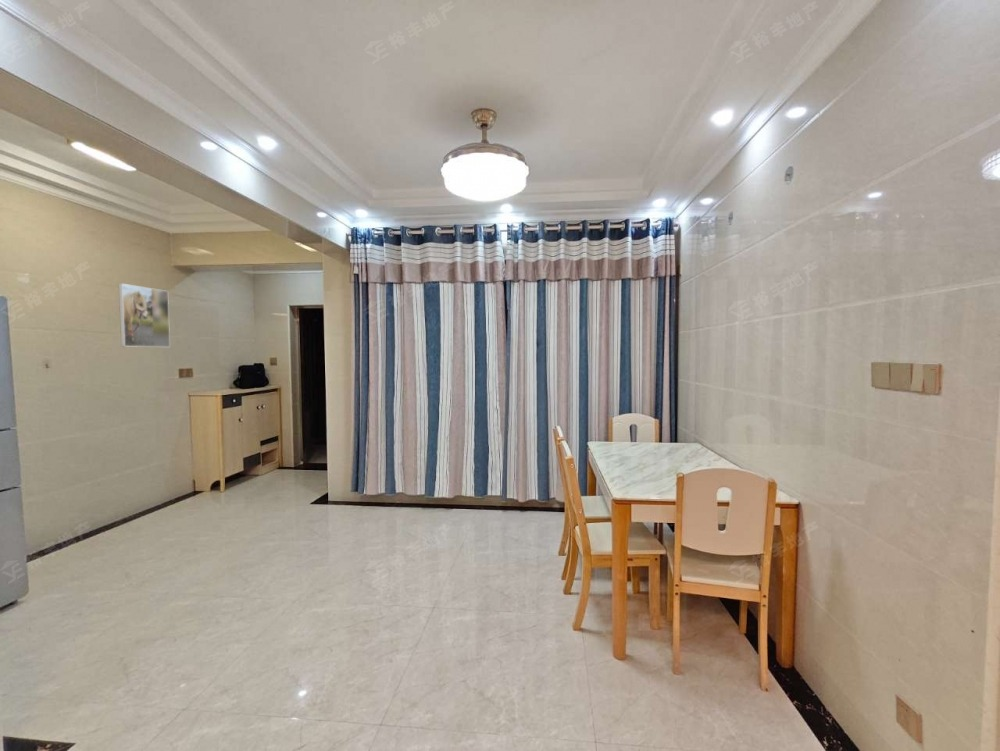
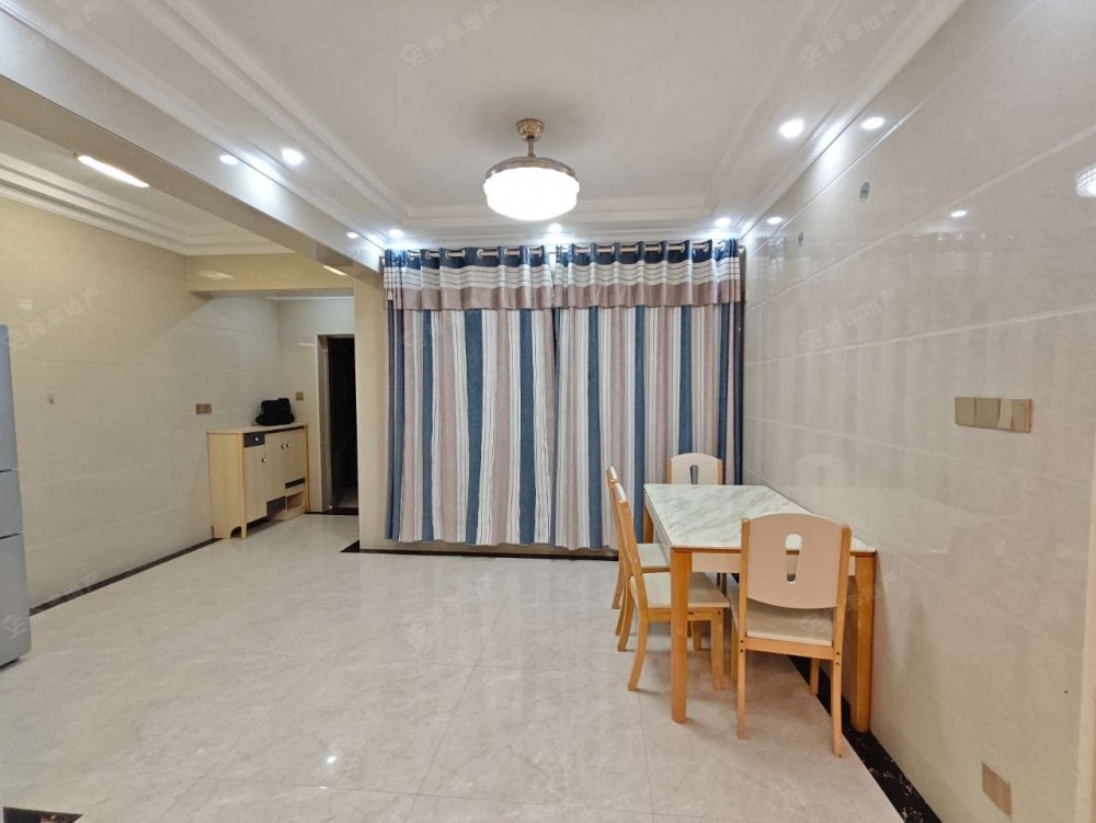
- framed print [118,282,171,348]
